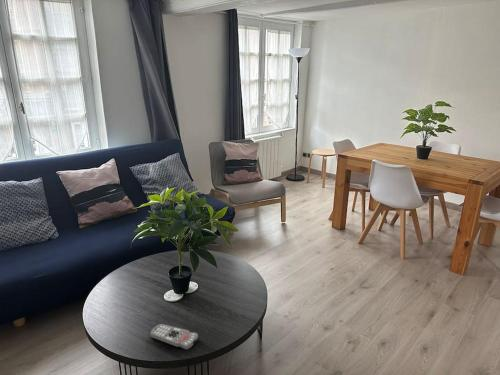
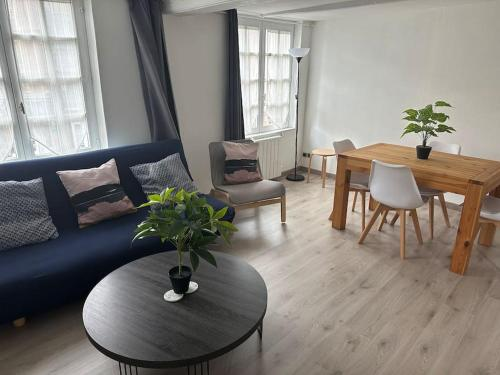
- remote control [149,323,199,351]
